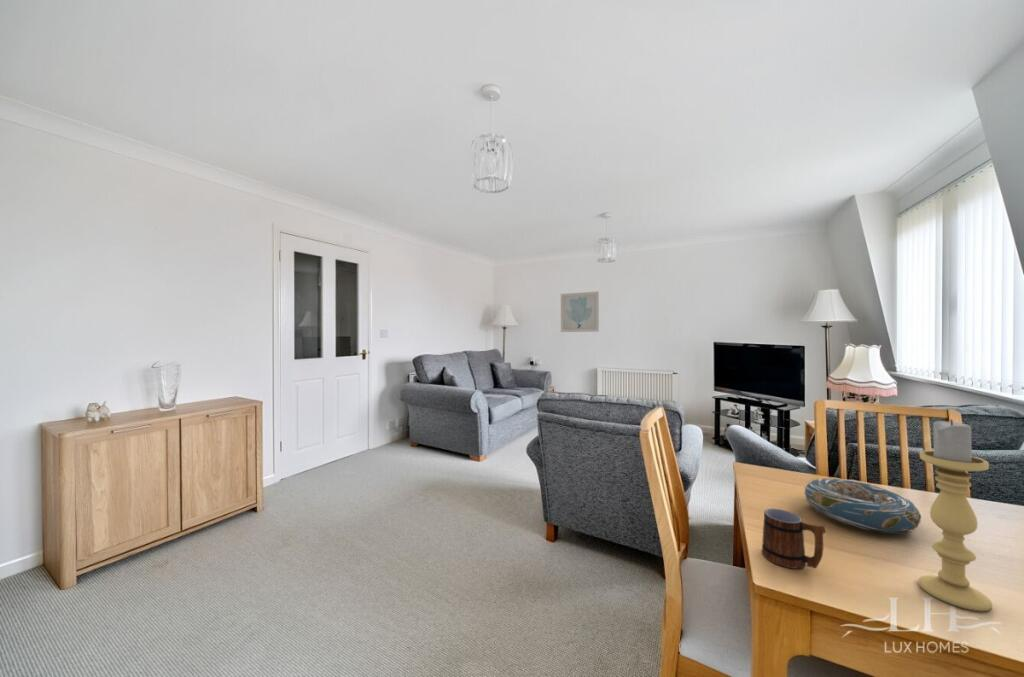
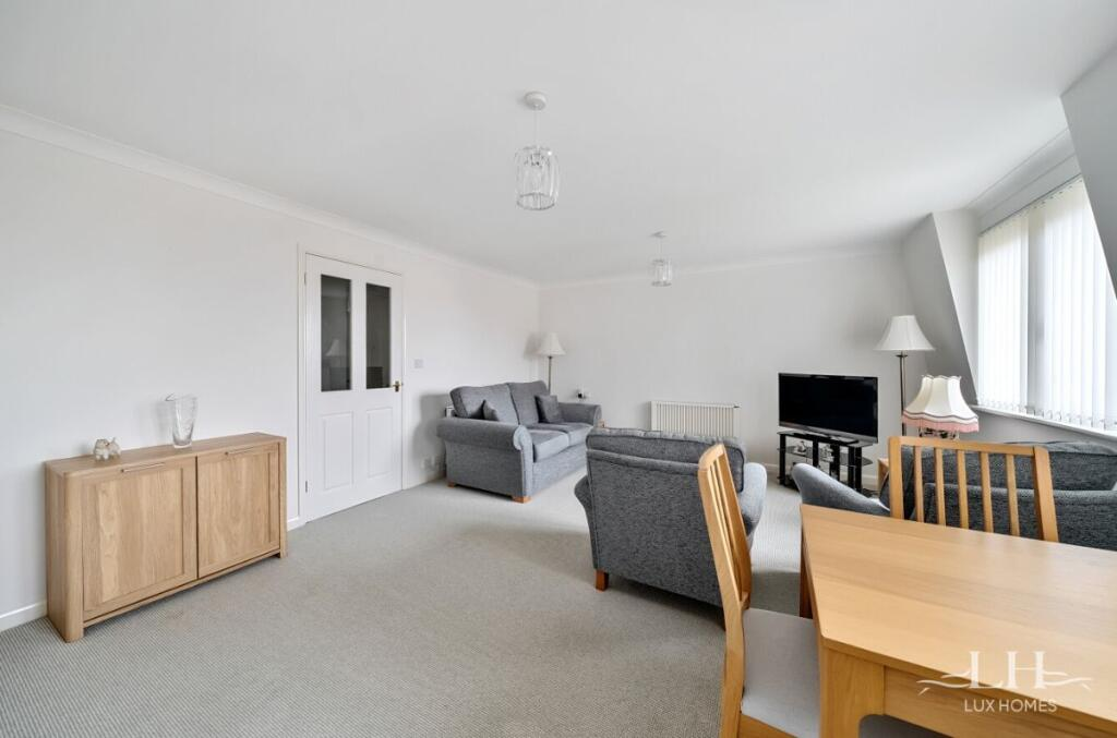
- wall art [560,291,600,333]
- decorative bowl [803,476,922,535]
- mug [761,508,826,570]
- candle holder [918,418,993,612]
